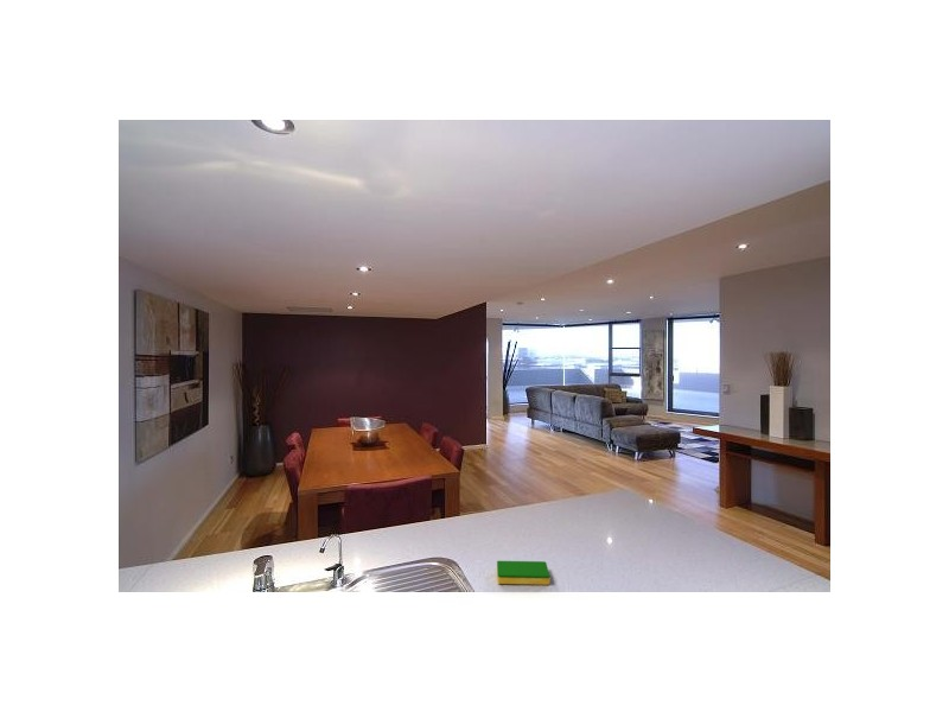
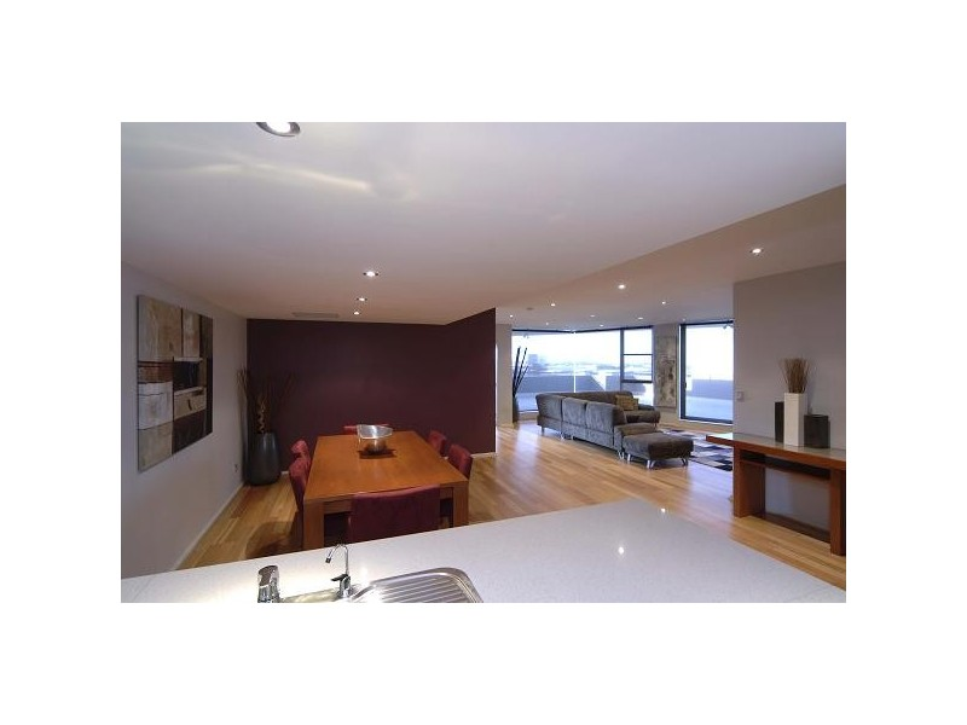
- dish sponge [496,560,550,586]
